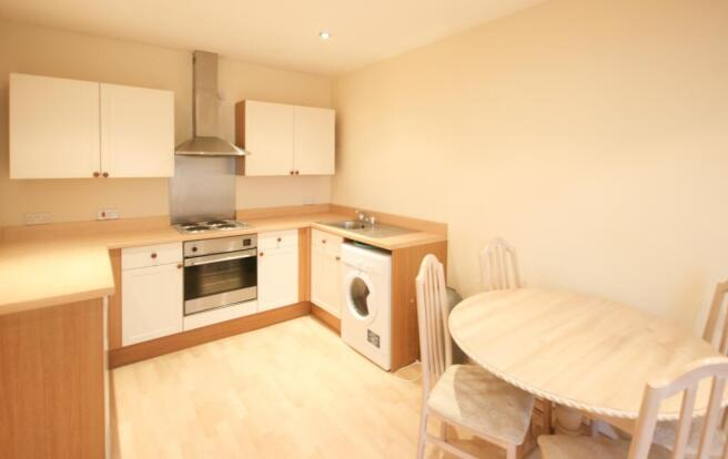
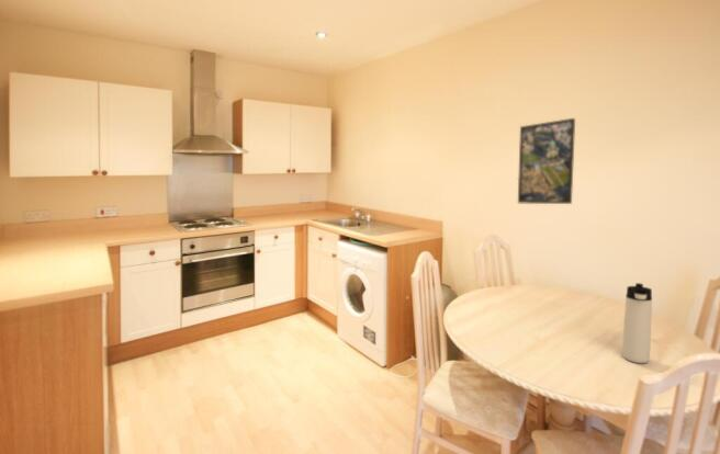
+ thermos bottle [621,282,653,364]
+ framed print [517,117,576,205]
